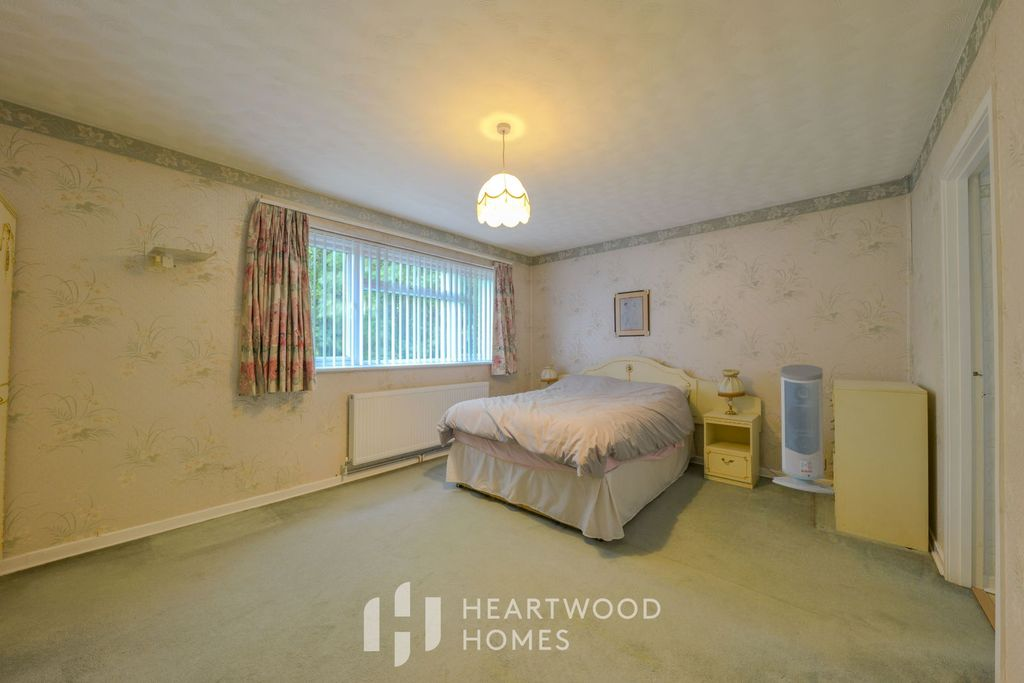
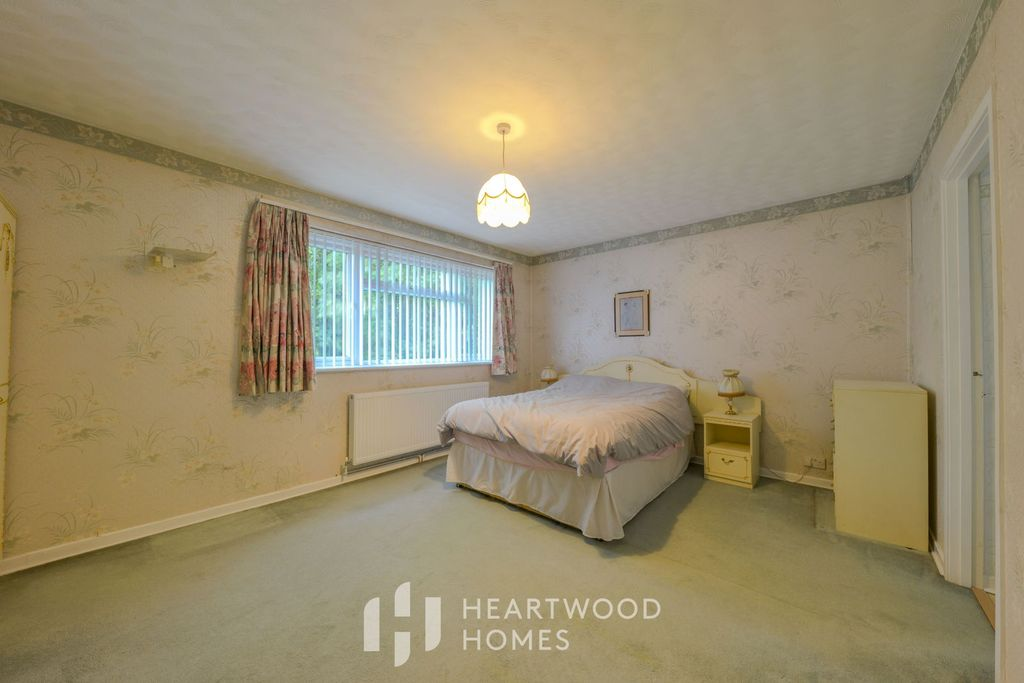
- air purifier [772,363,835,495]
